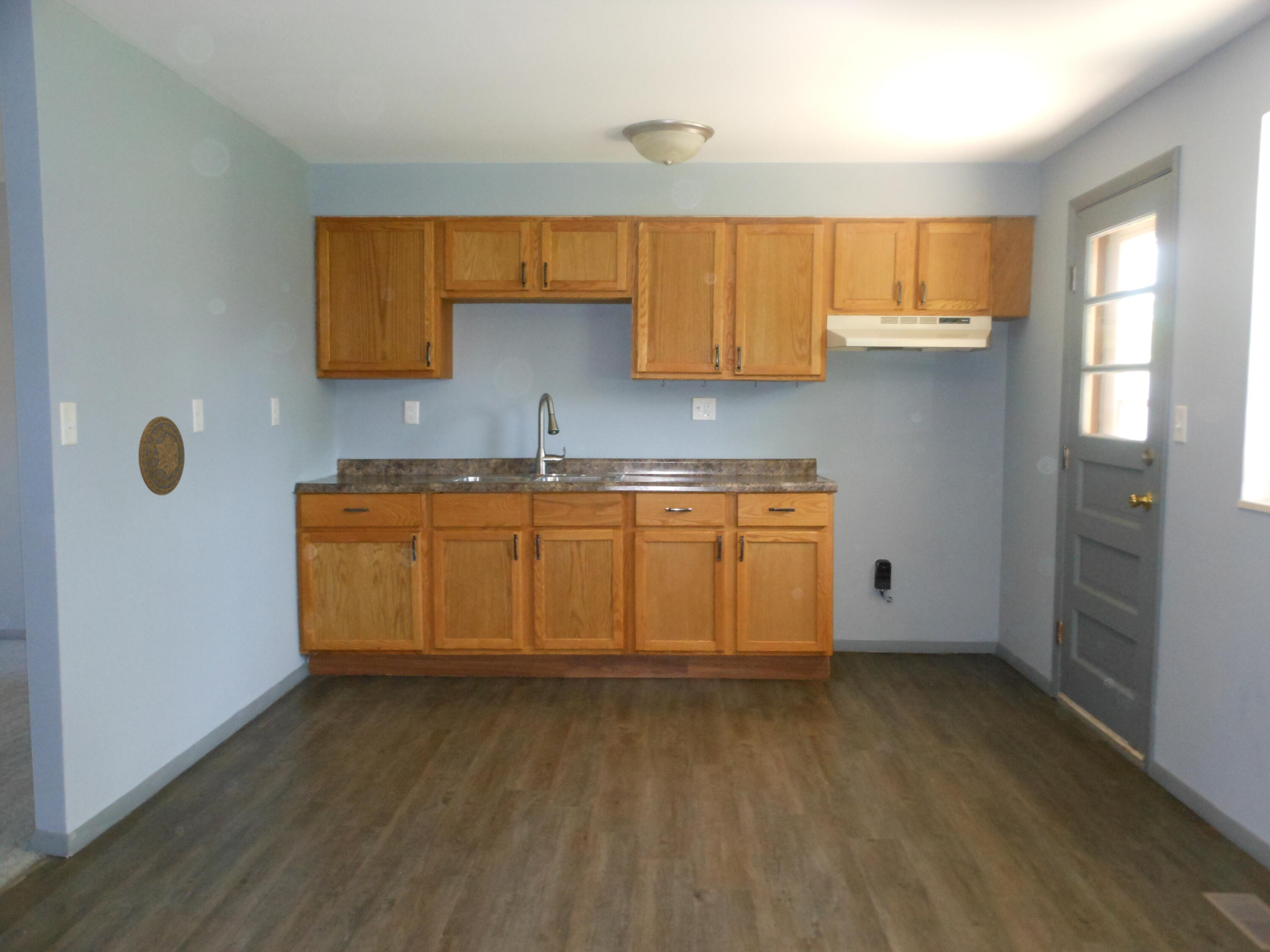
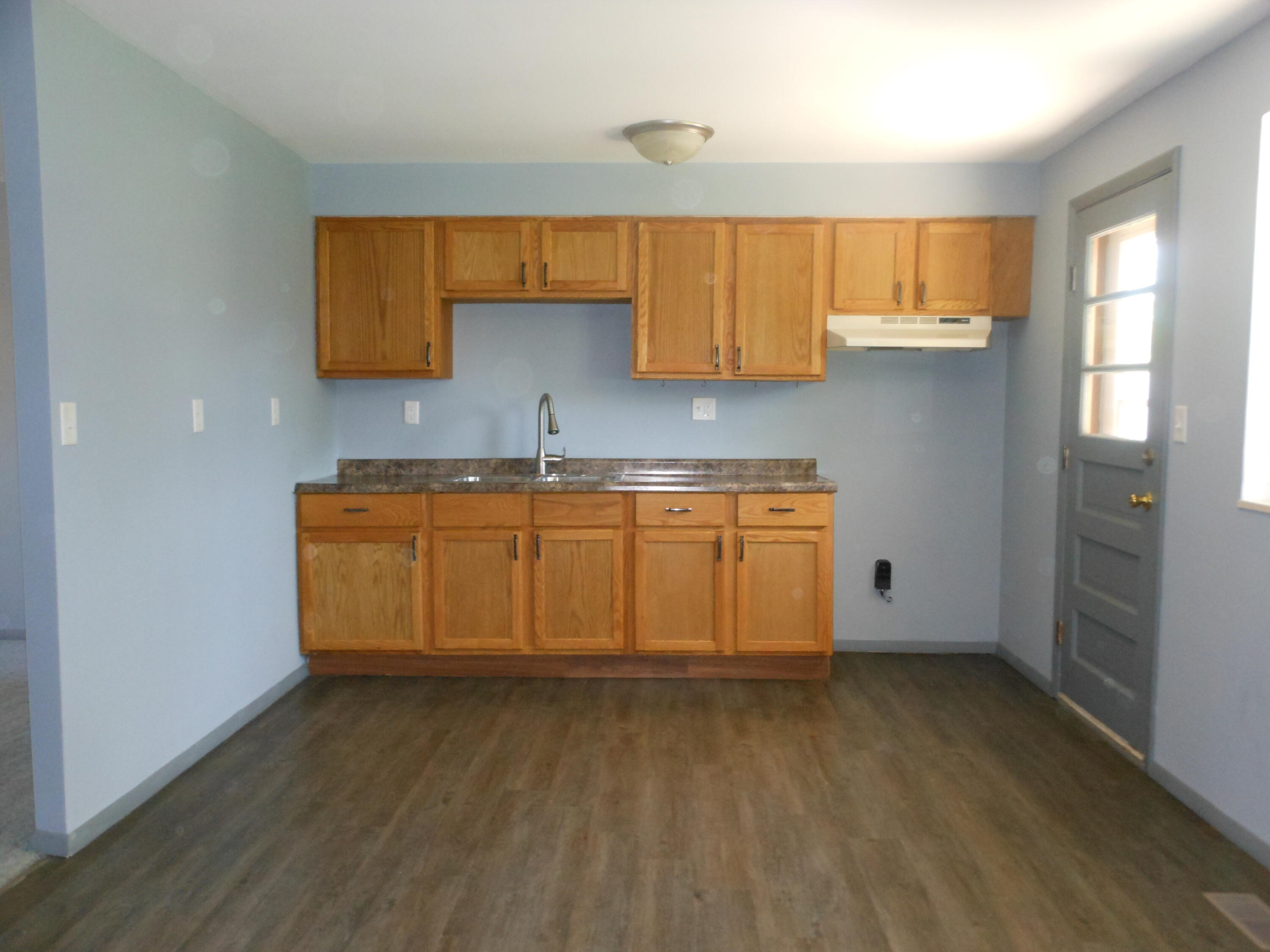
- decorative plate [138,416,185,496]
